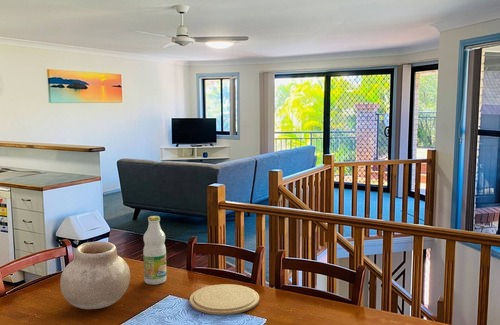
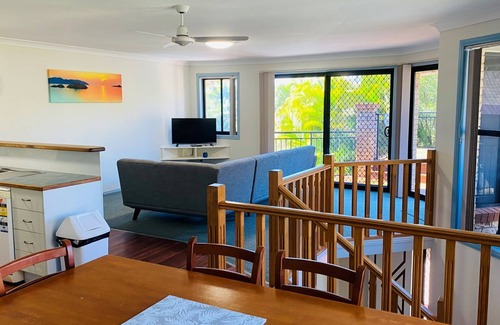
- vase [59,240,131,310]
- plate [188,283,260,316]
- bottle [142,215,167,285]
